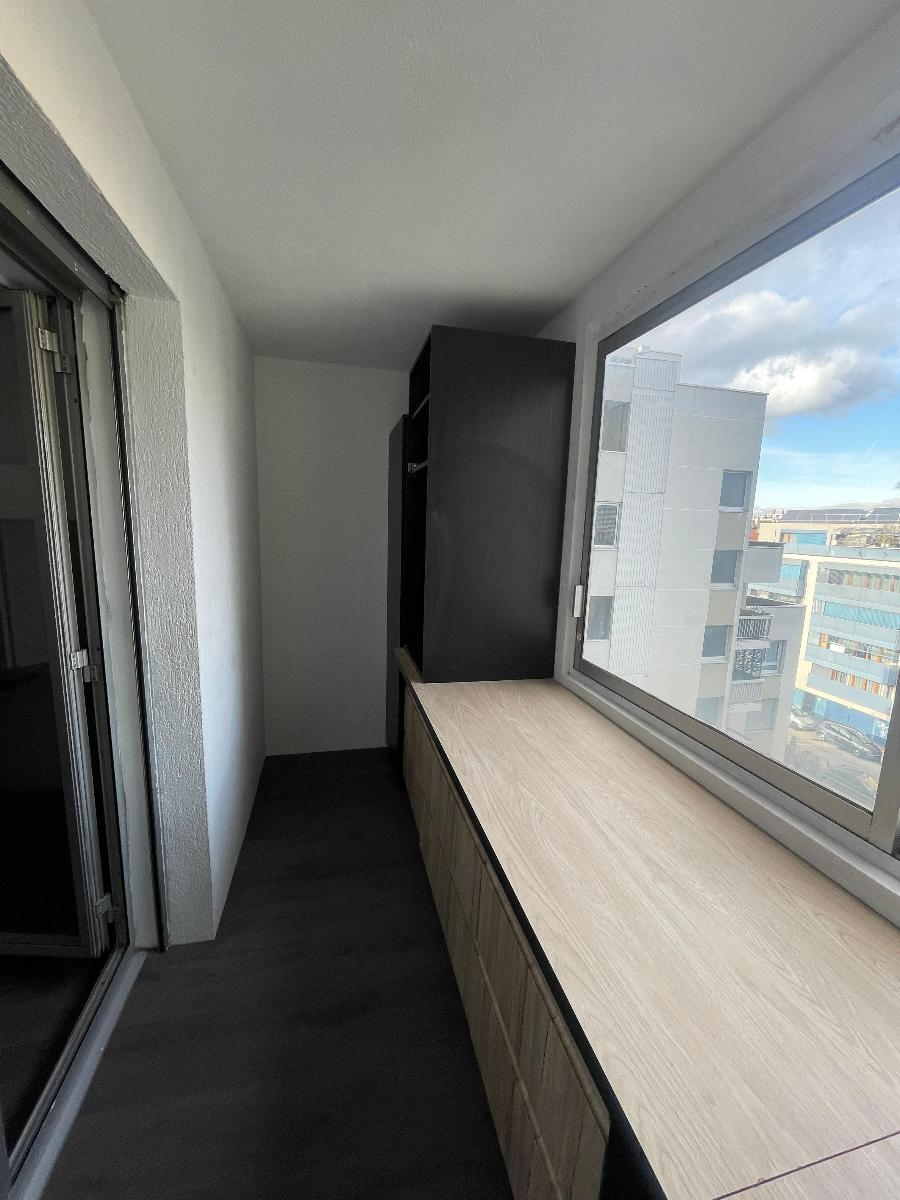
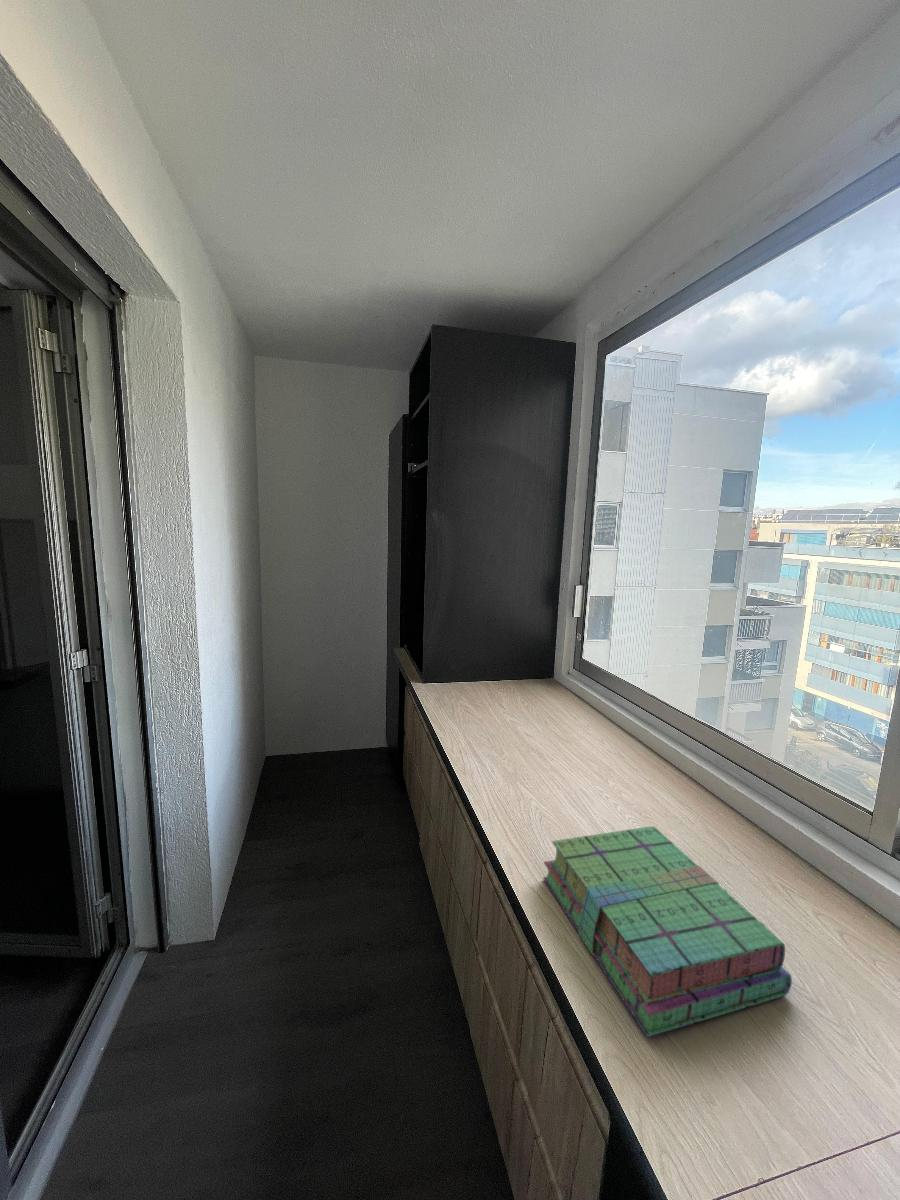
+ stack of books [542,825,793,1038]
